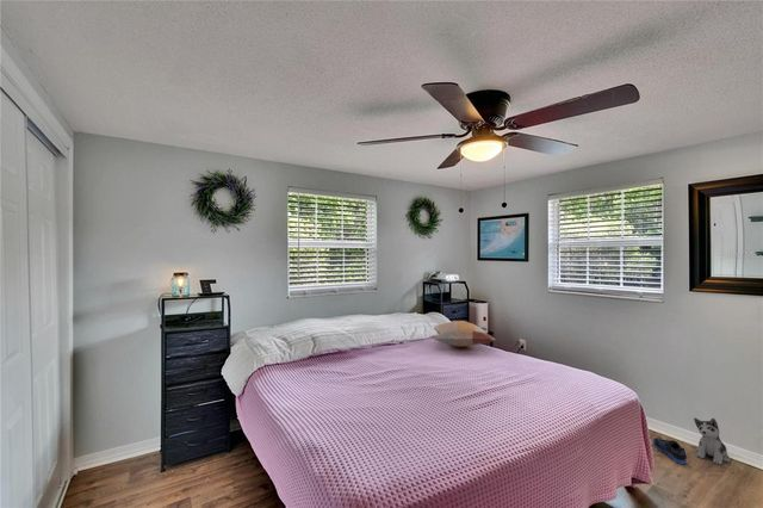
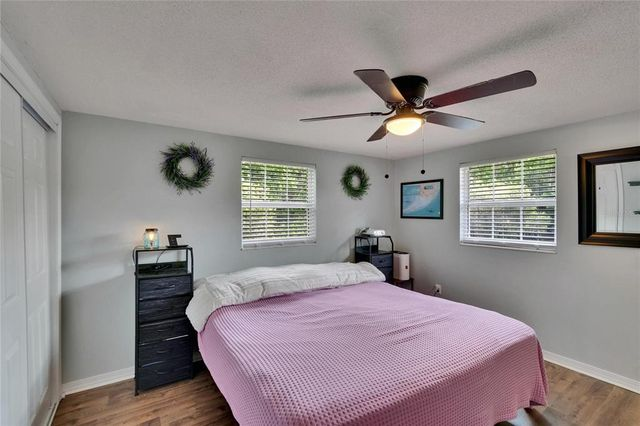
- plush toy [693,417,731,466]
- decorative pillow [433,320,496,348]
- sneaker [651,436,688,465]
